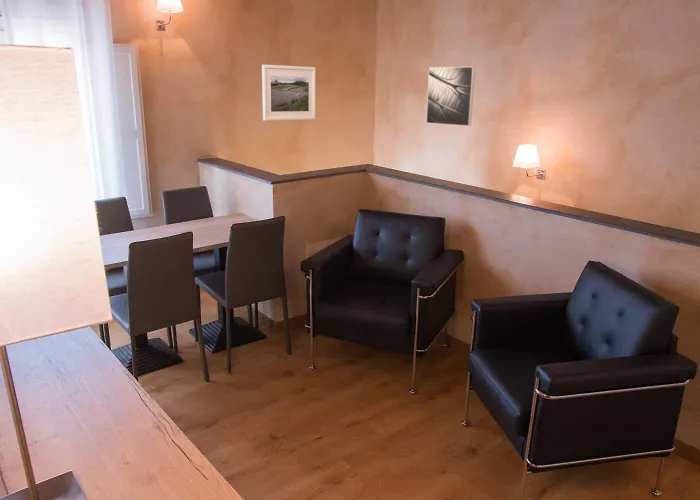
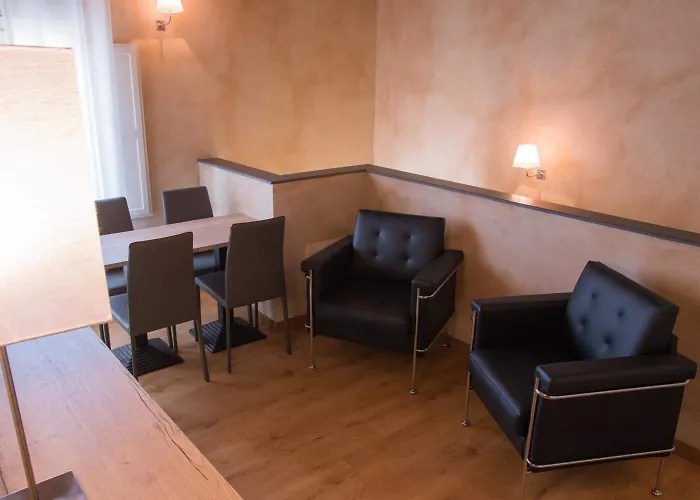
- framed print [425,66,476,127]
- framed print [261,64,317,122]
